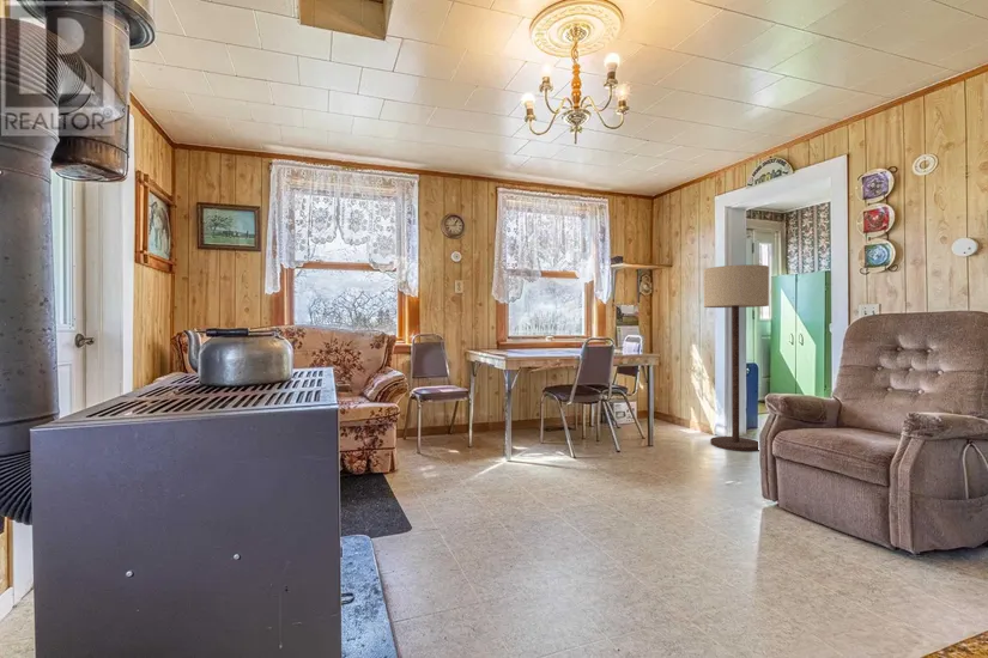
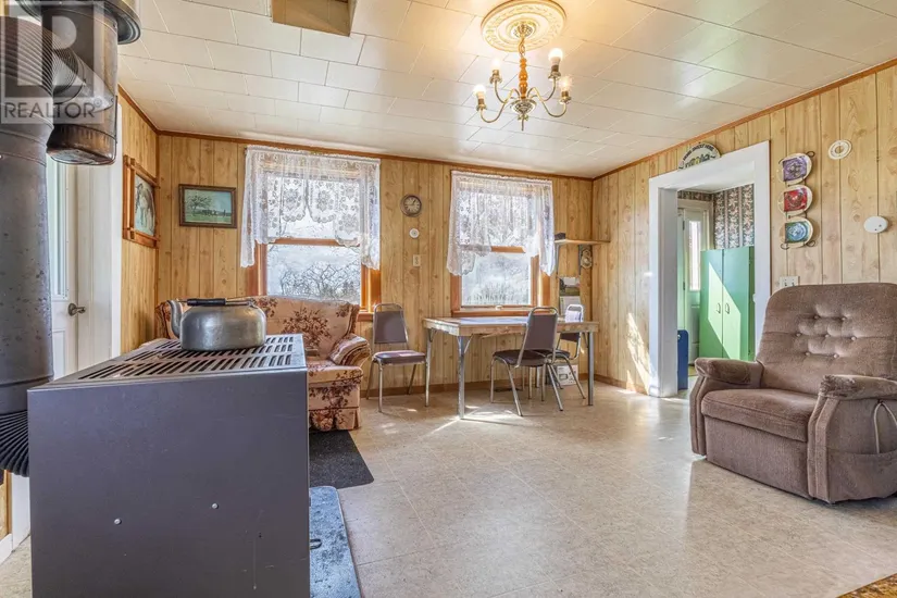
- floor lamp [703,263,770,452]
